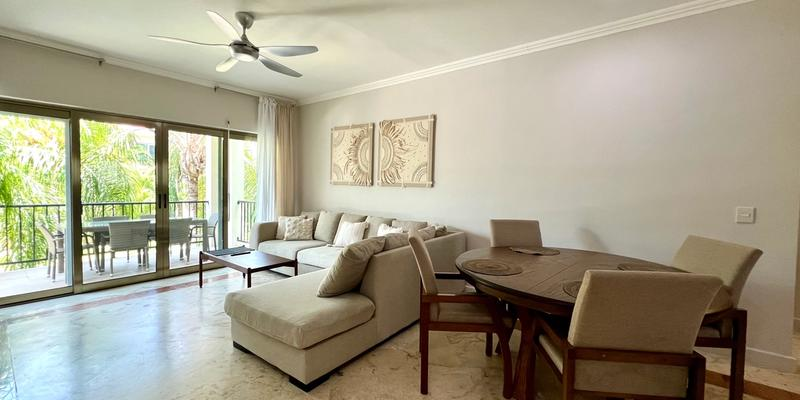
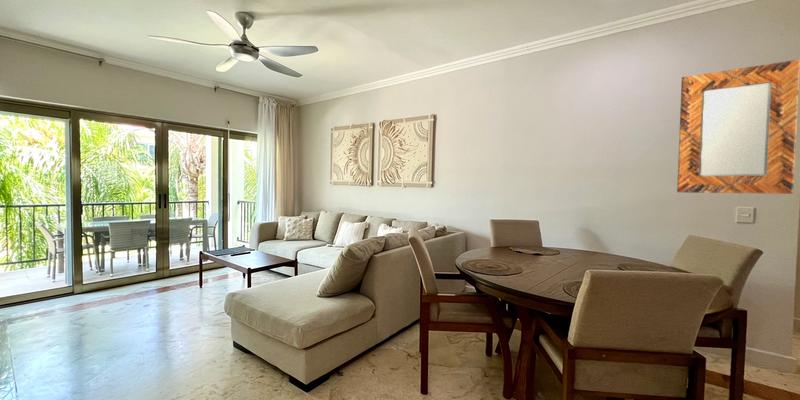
+ home mirror [676,58,800,195]
